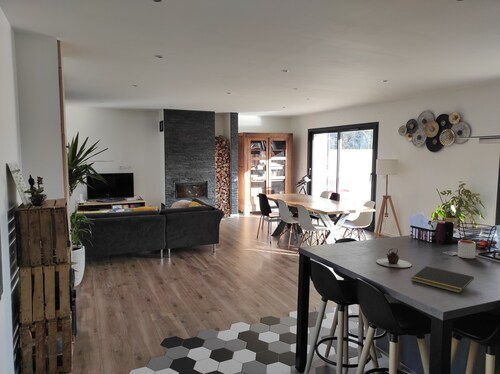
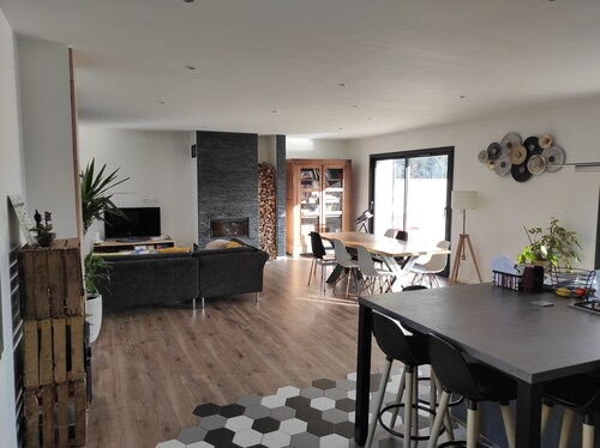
- mug [457,239,477,259]
- notepad [410,265,475,294]
- teapot [375,247,412,268]
